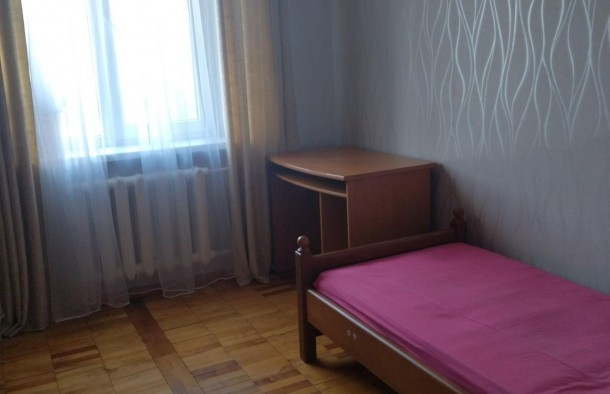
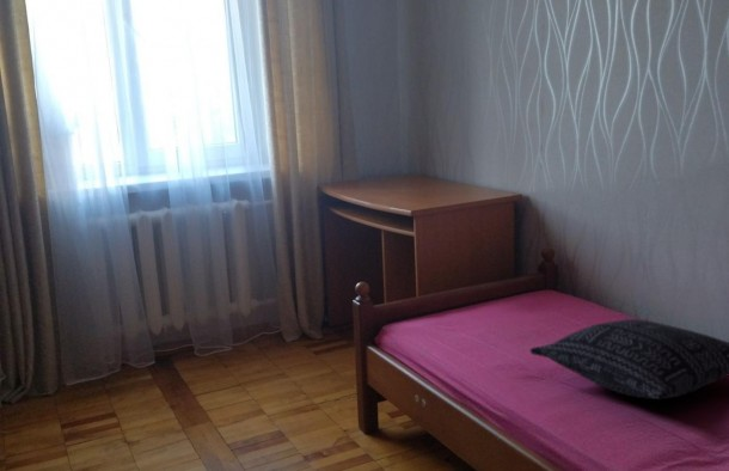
+ pillow [528,318,729,400]
